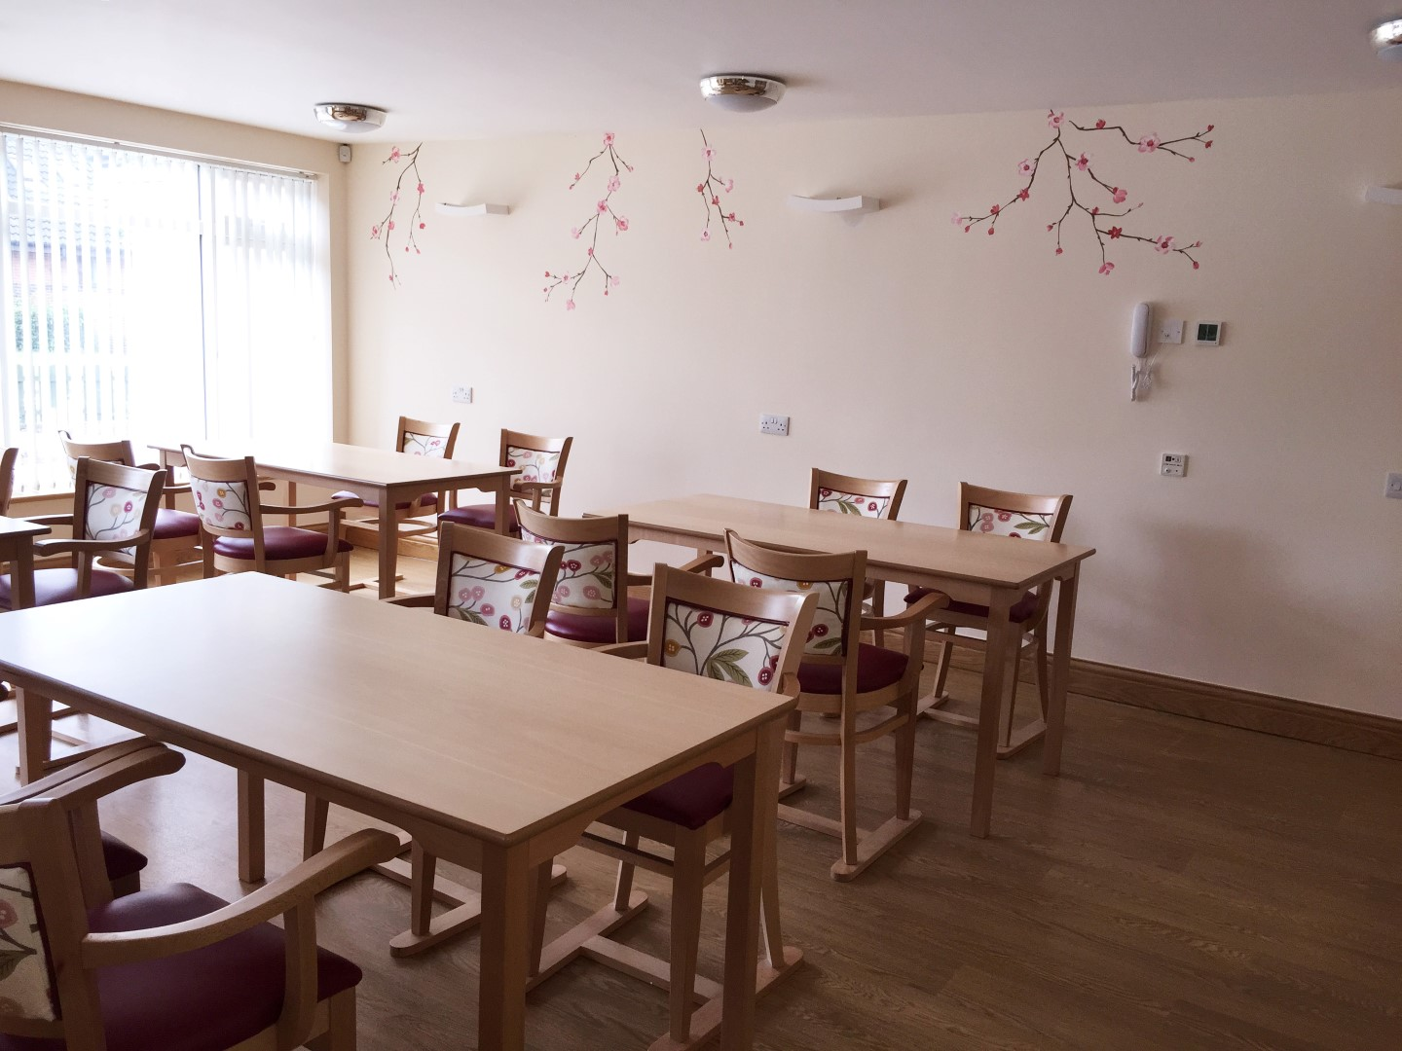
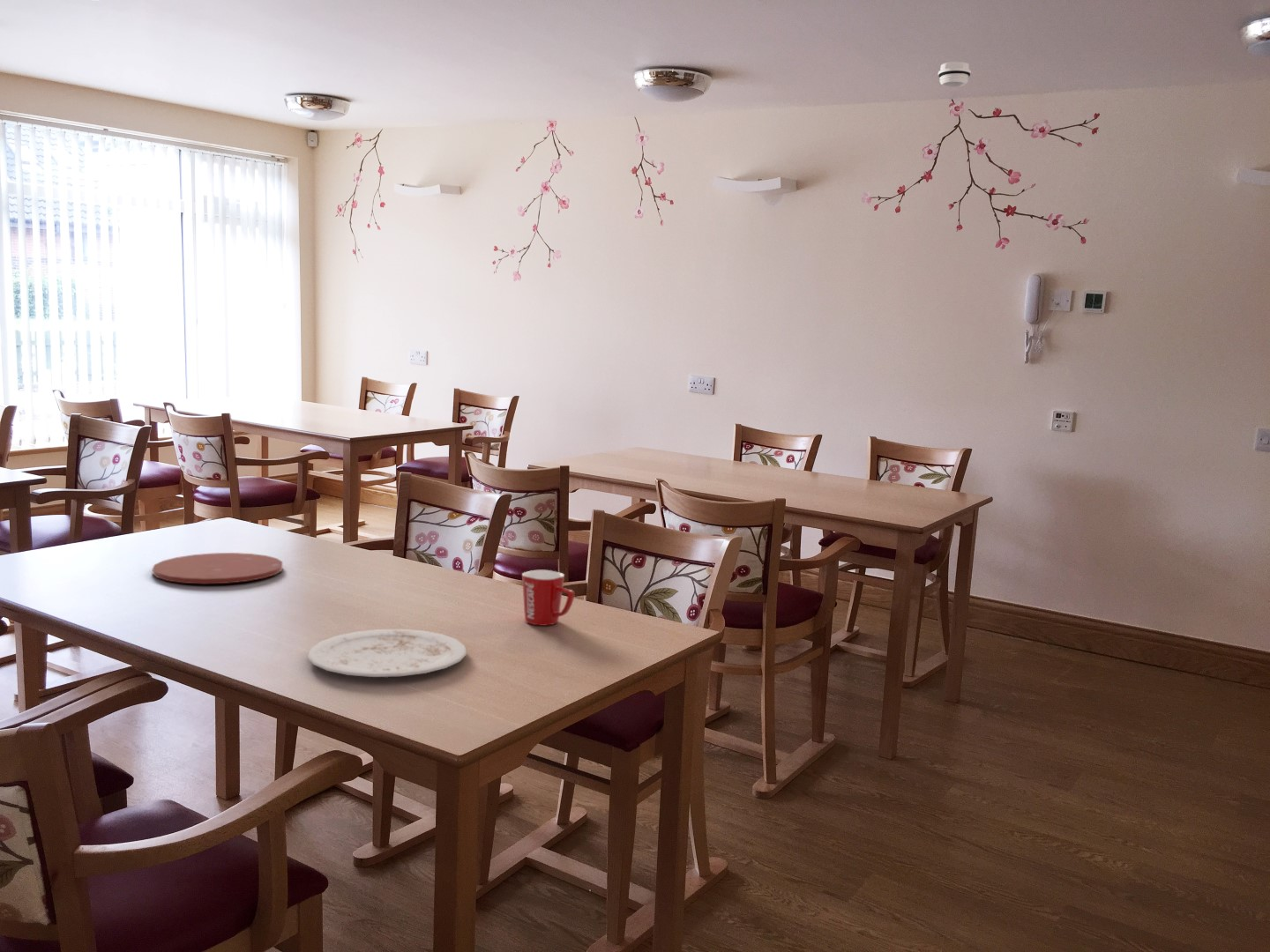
+ plate [307,628,467,678]
+ plate [152,552,283,585]
+ mug [521,569,575,627]
+ smoke detector [938,61,972,88]
